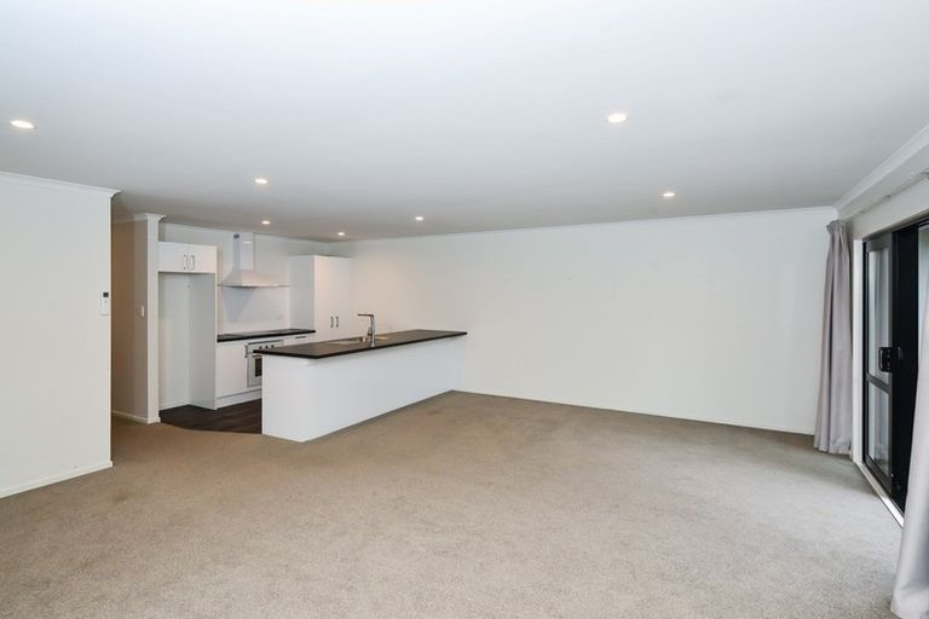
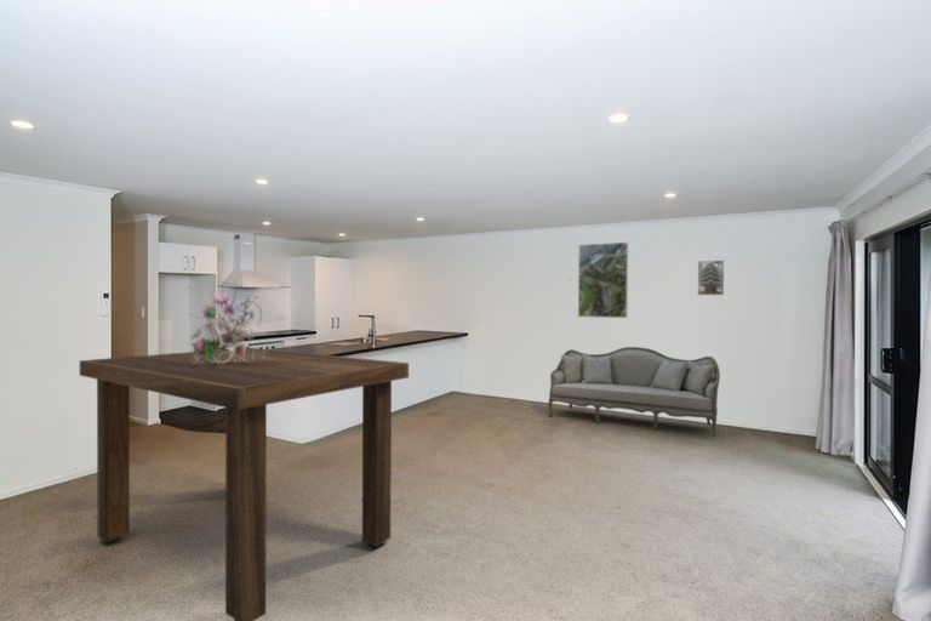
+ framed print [577,241,629,319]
+ dining table [79,347,410,621]
+ sofa [548,346,721,437]
+ bouquet [185,280,269,364]
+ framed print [697,260,725,296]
